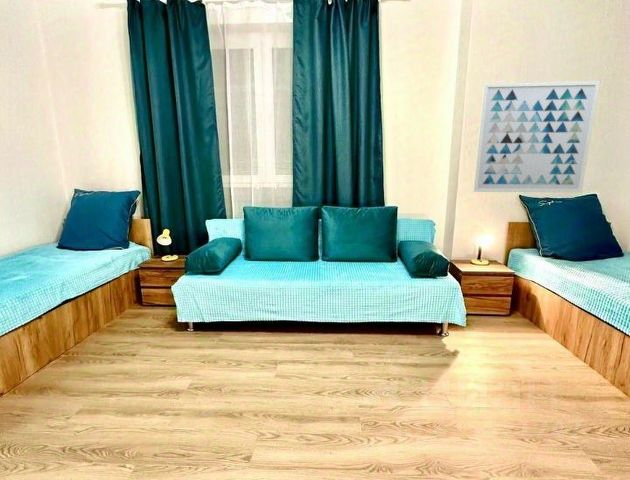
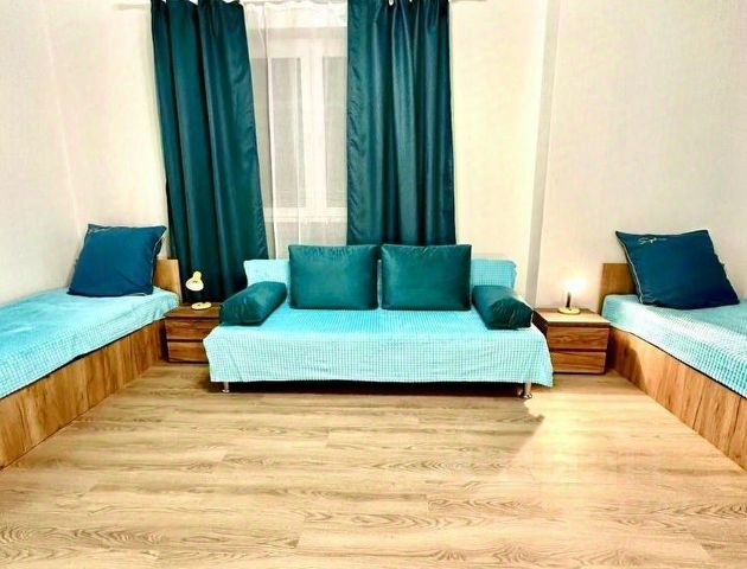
- wall art [472,80,601,194]
